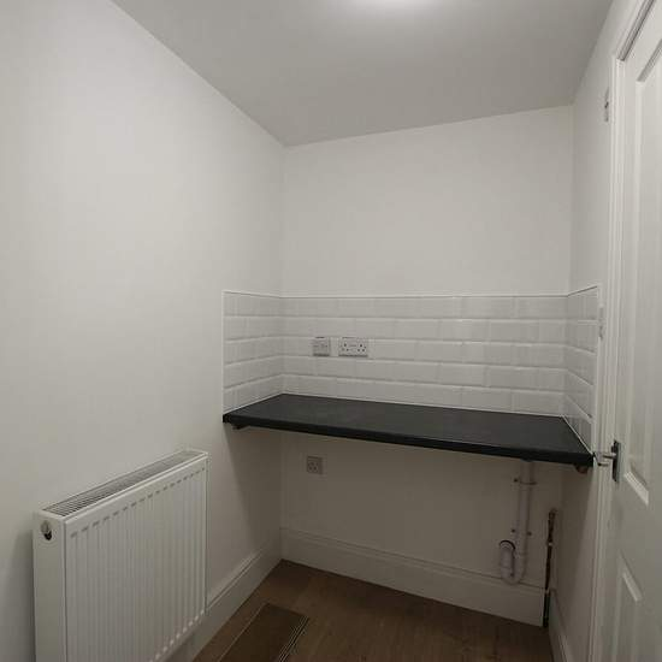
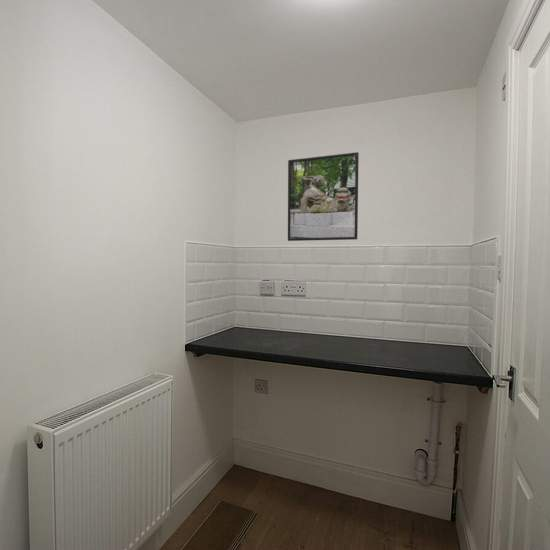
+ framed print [287,151,360,242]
